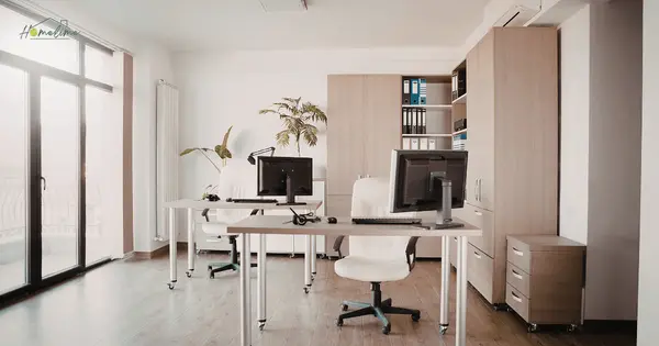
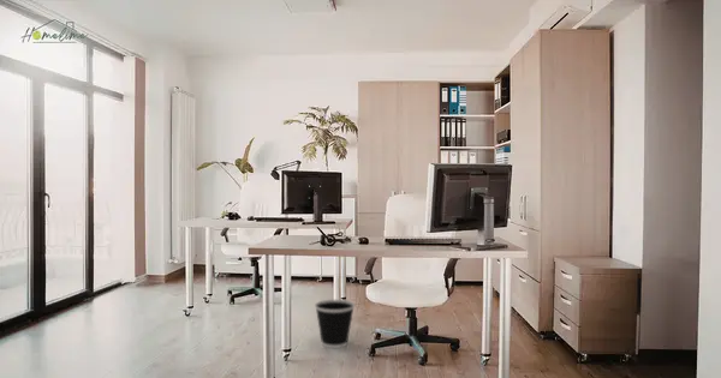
+ wastebasket [314,299,356,349]
